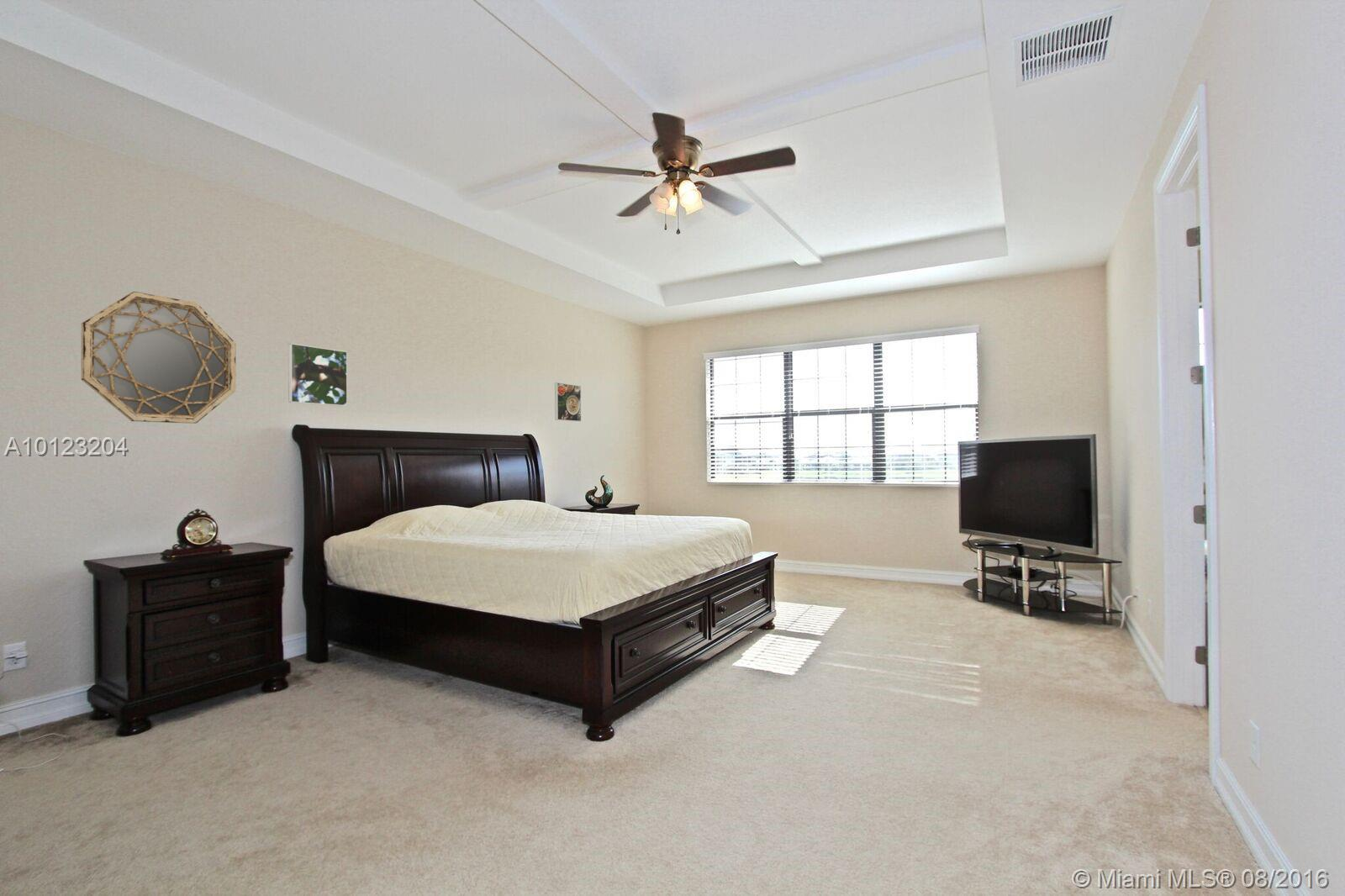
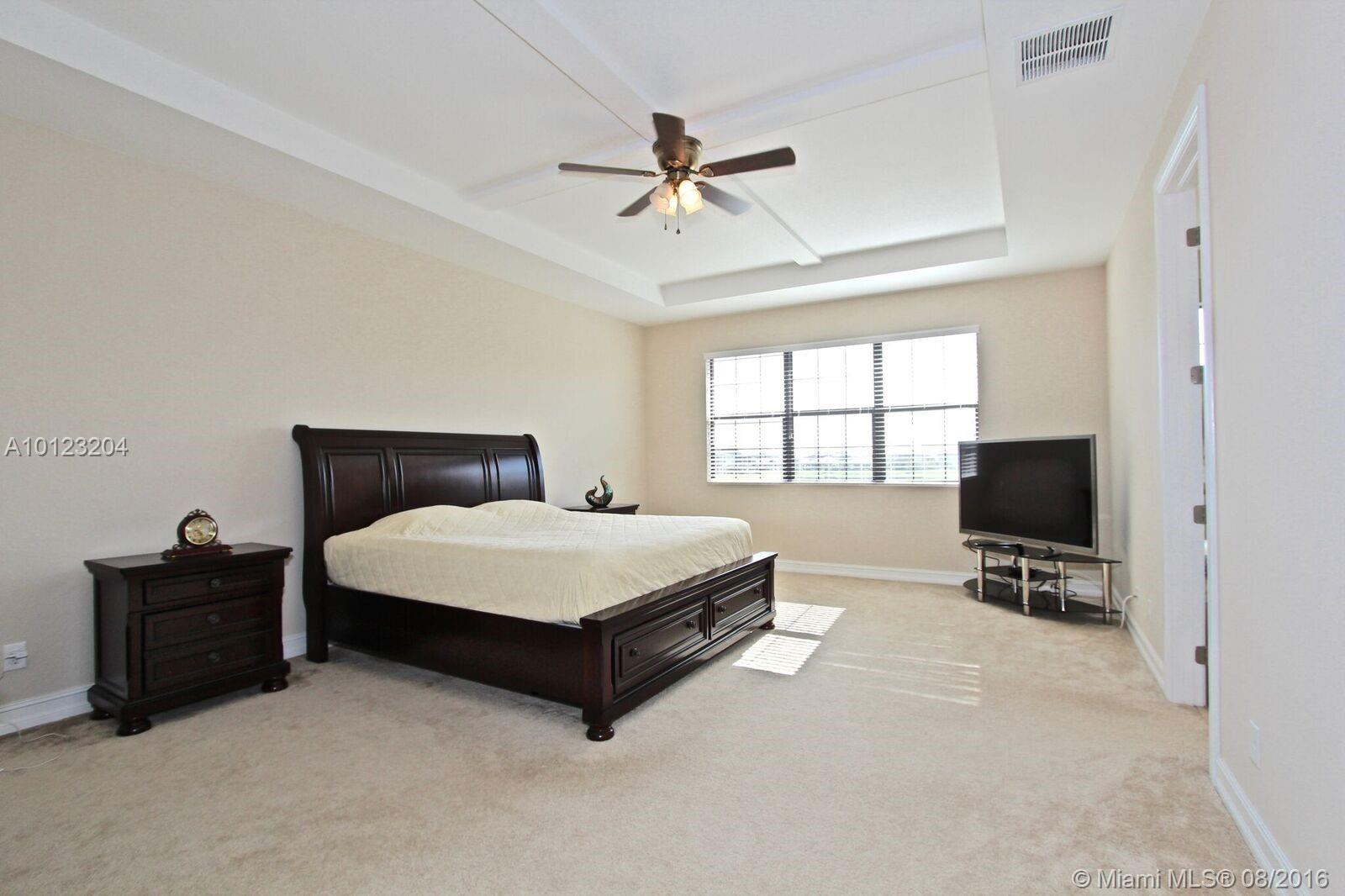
- home mirror [81,291,236,424]
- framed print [287,343,348,407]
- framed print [554,382,582,422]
